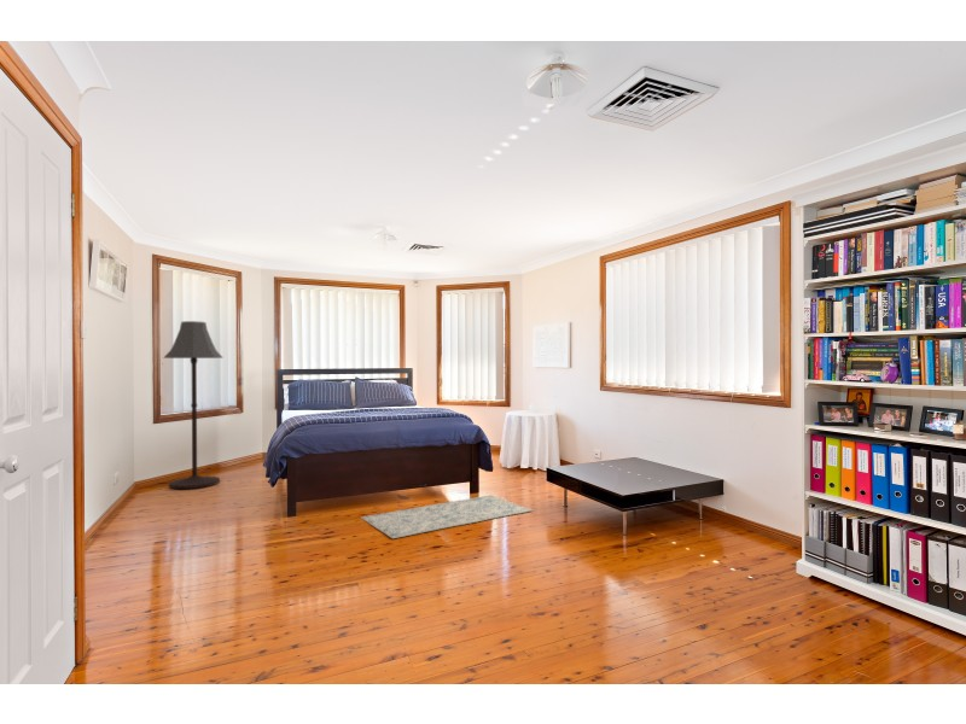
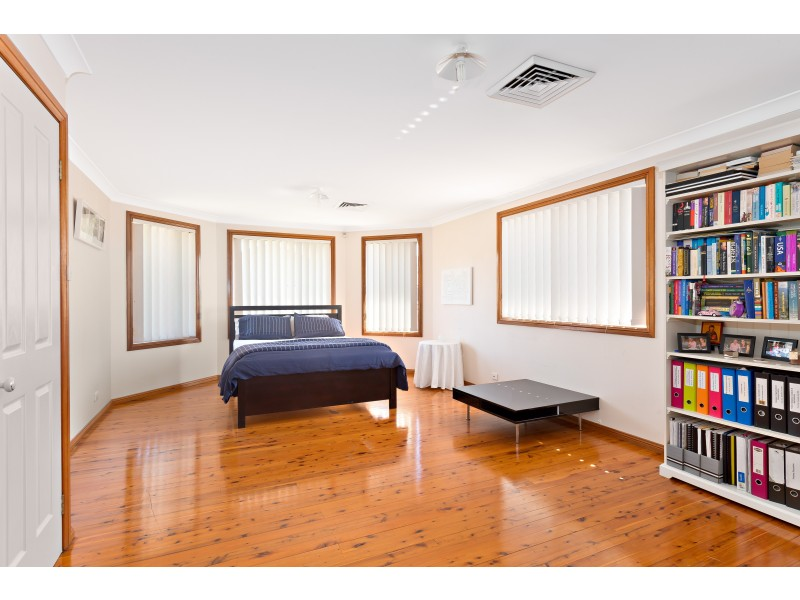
- rug [360,494,534,539]
- floor lamp [162,320,225,490]
